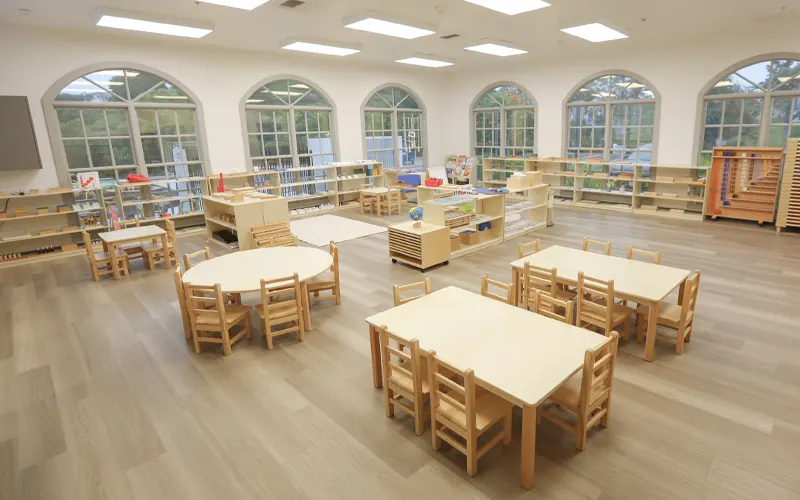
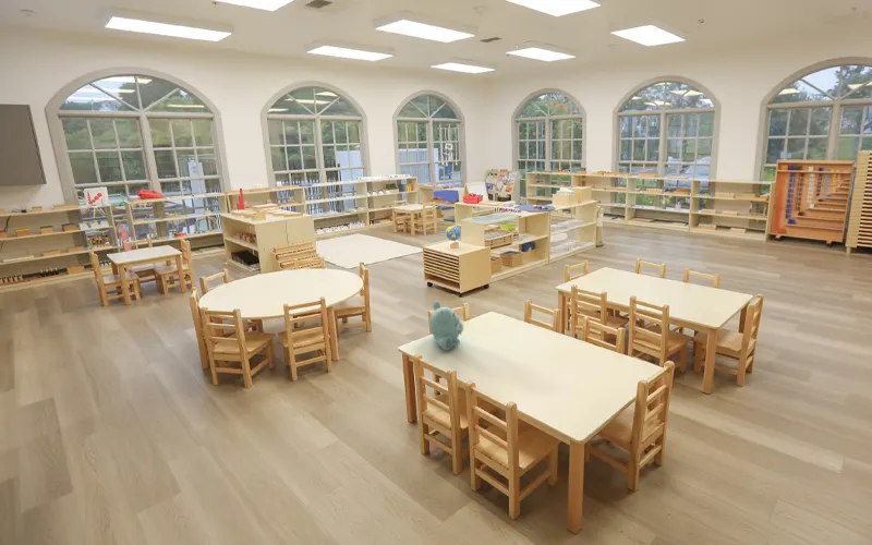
+ teddy bear [428,299,464,351]
